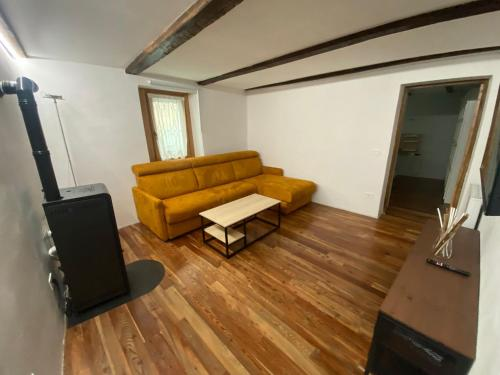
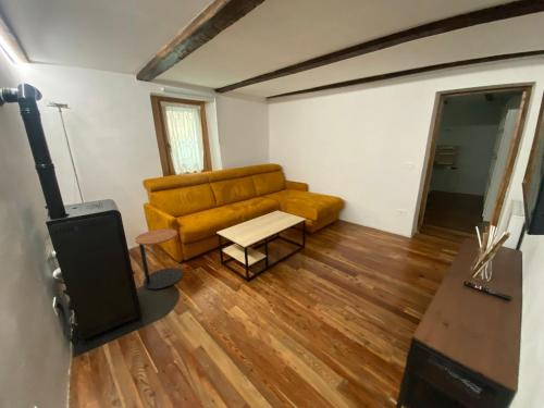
+ side table [134,227,184,290]
